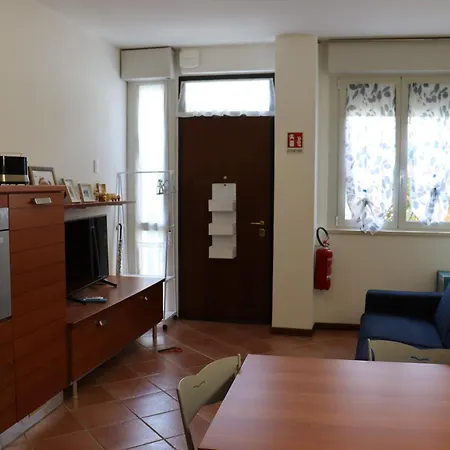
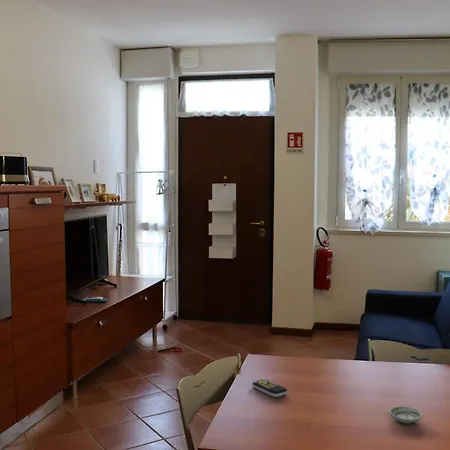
+ saucer [388,405,424,424]
+ remote control [252,378,288,398]
